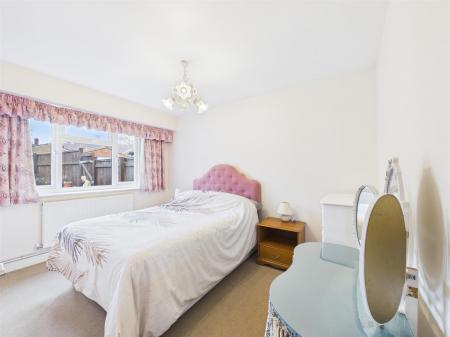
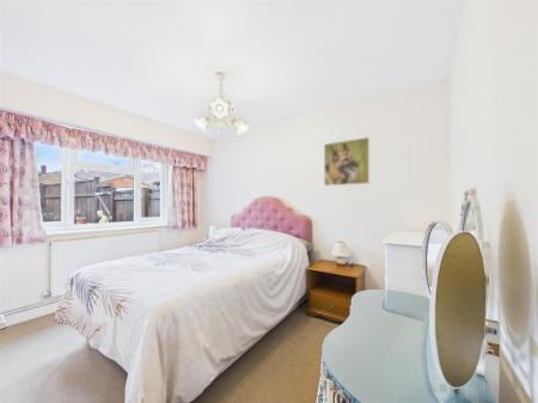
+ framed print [323,136,371,187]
